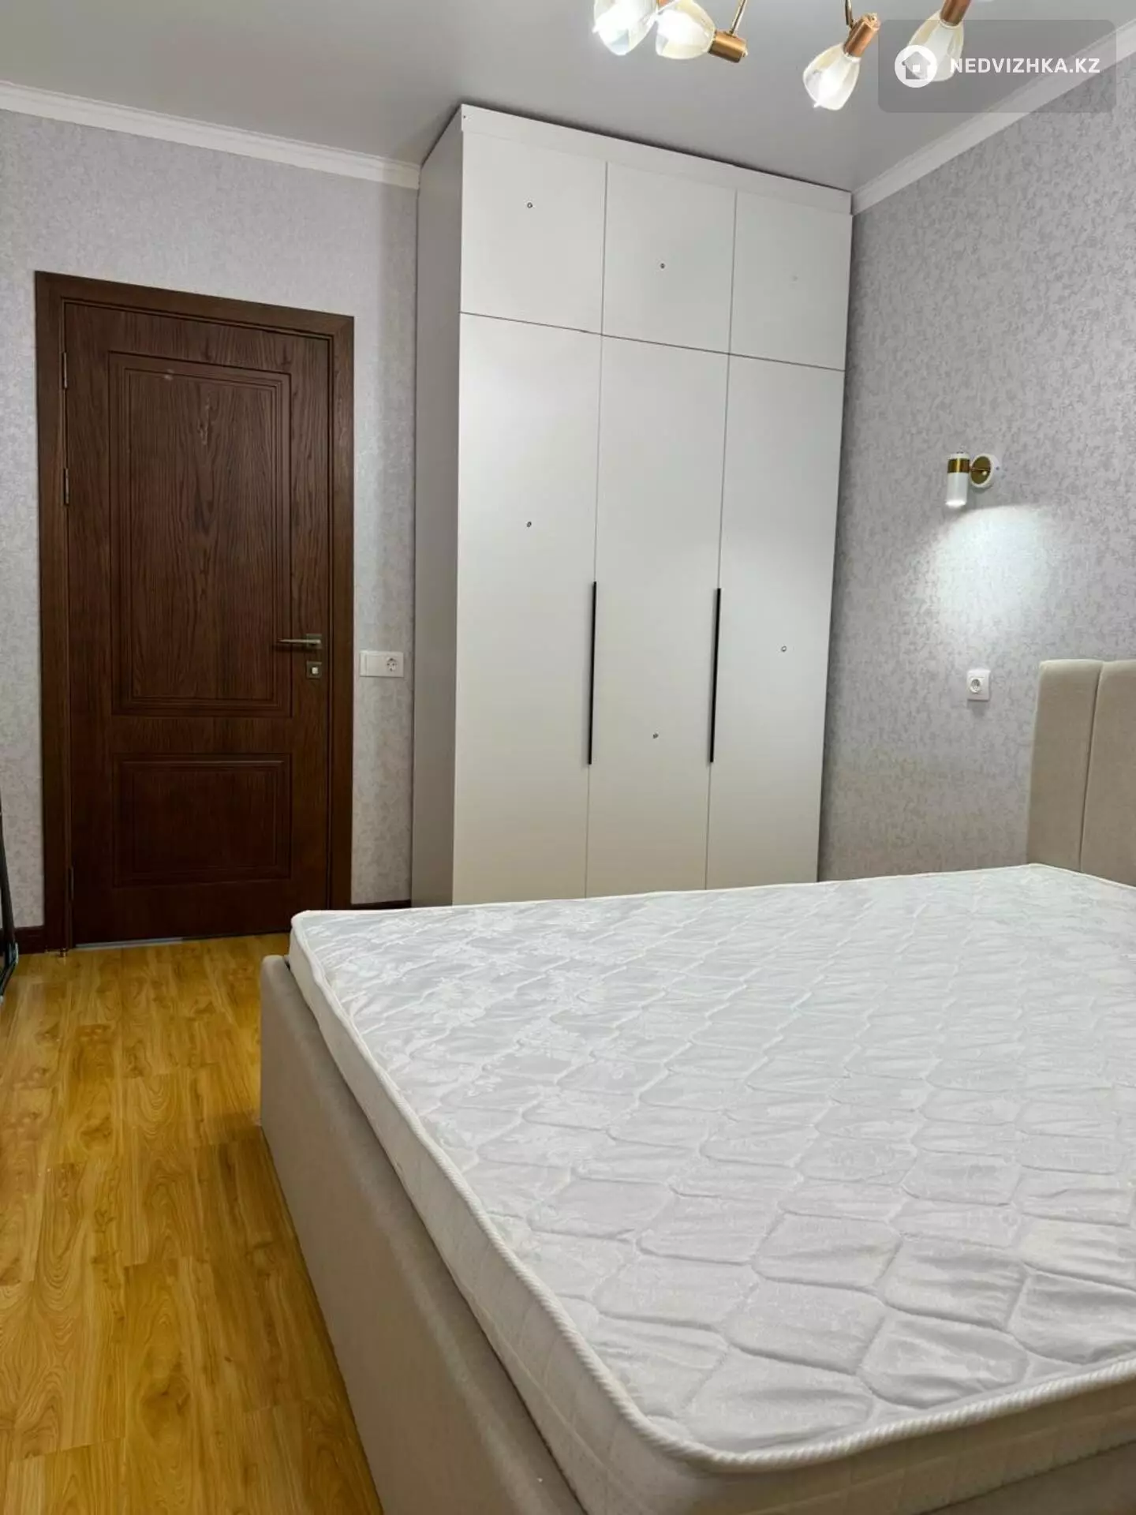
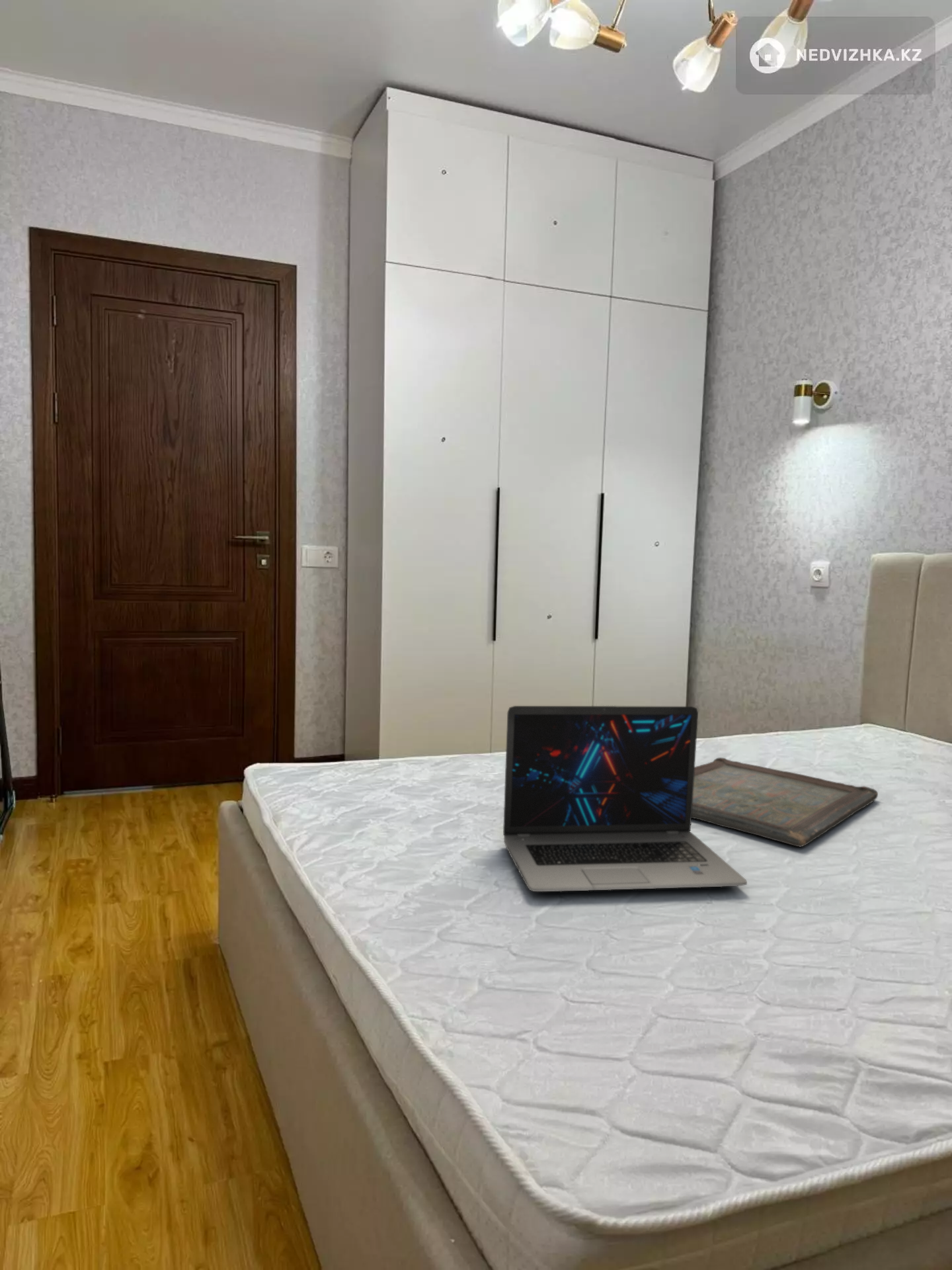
+ laptop [502,705,748,892]
+ serving tray [692,757,879,847]
